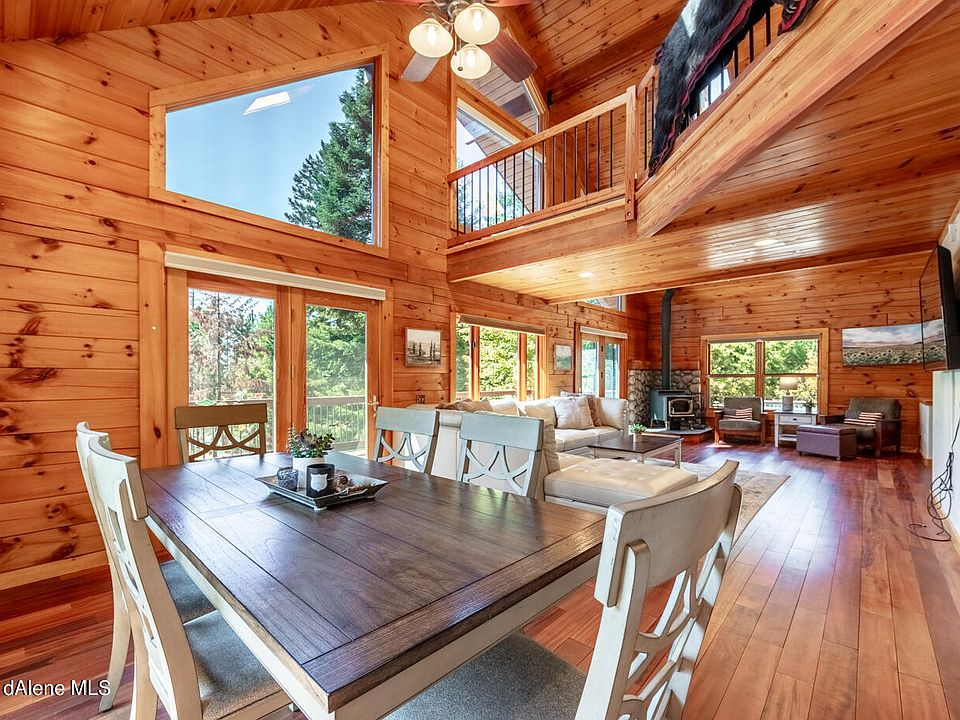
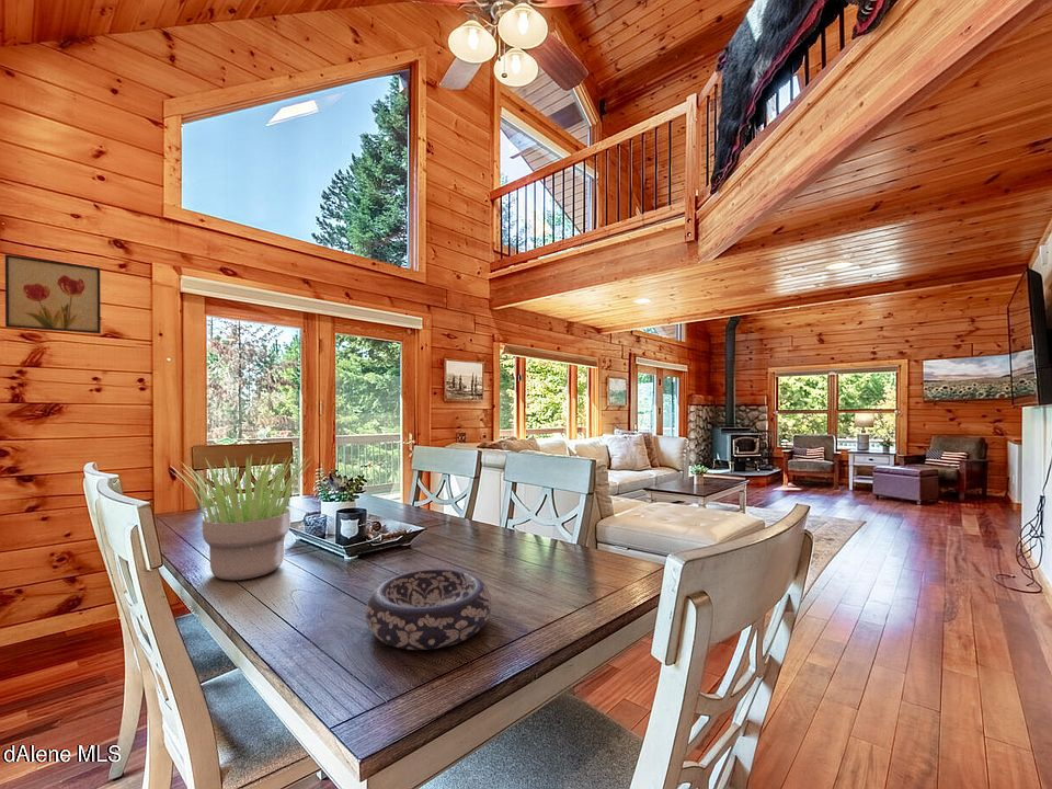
+ potted plant [170,454,311,581]
+ decorative bowl [365,568,492,651]
+ wall art [4,253,102,334]
